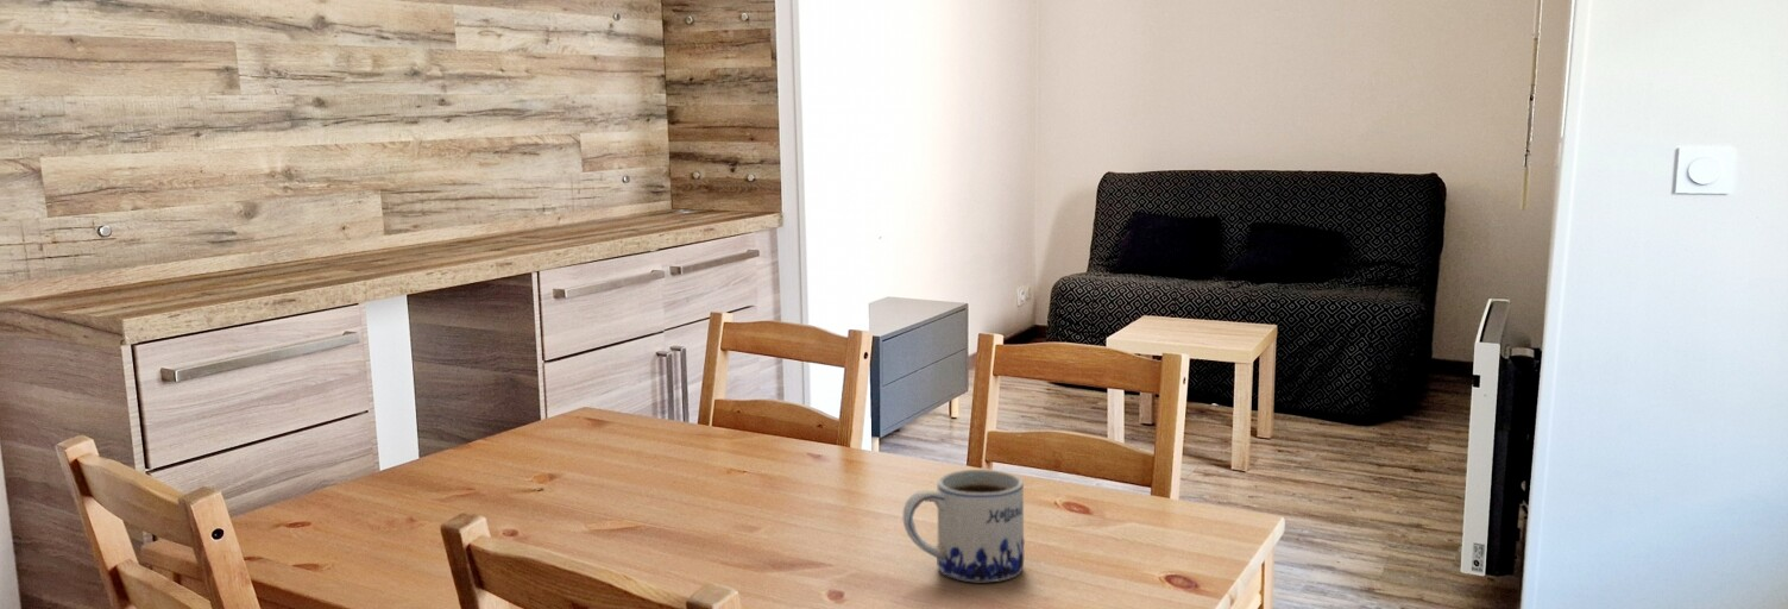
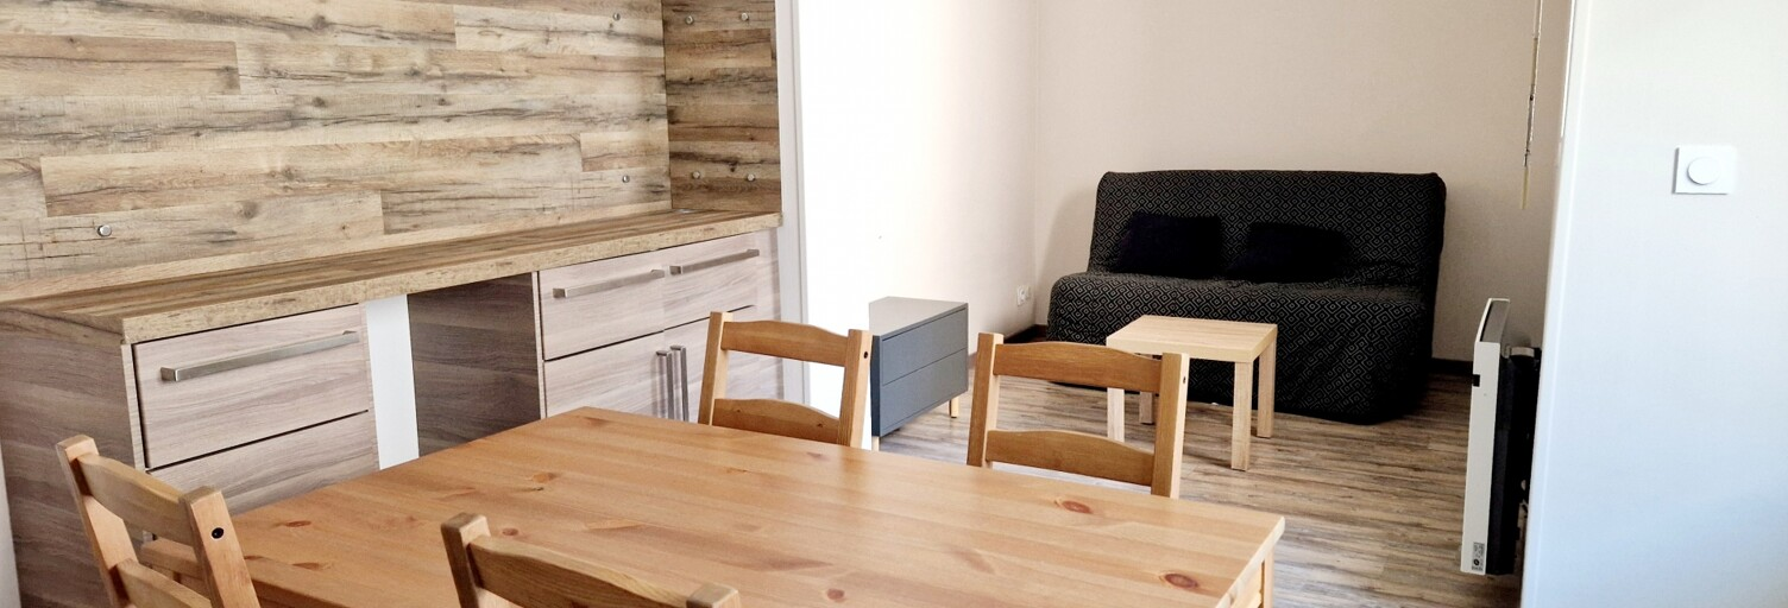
- mug [901,469,1026,583]
